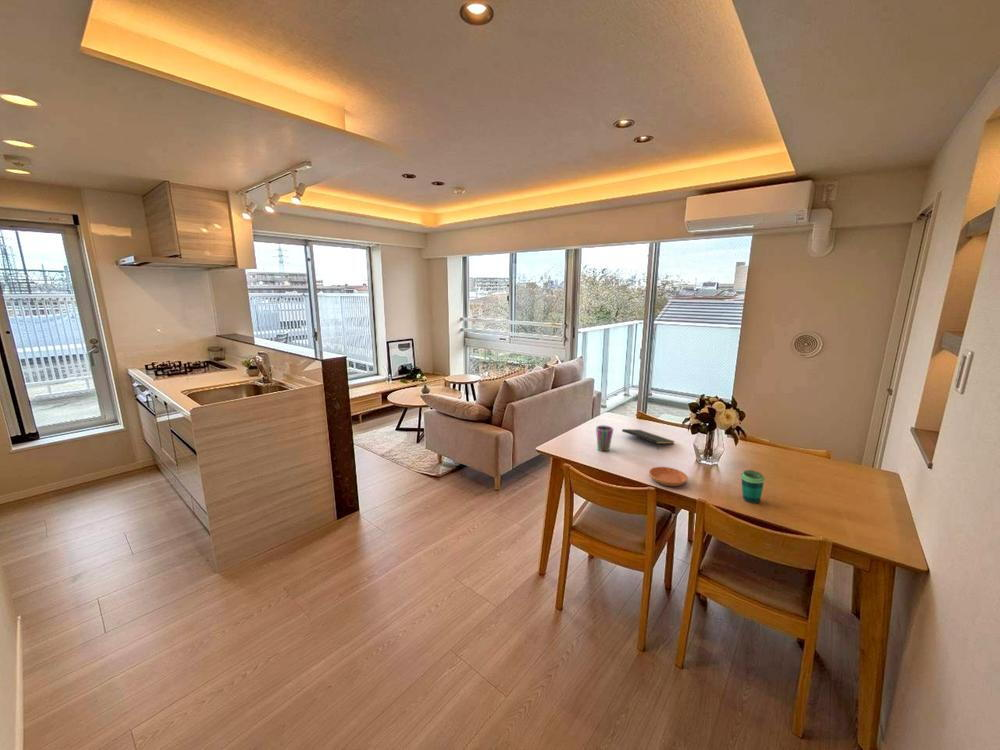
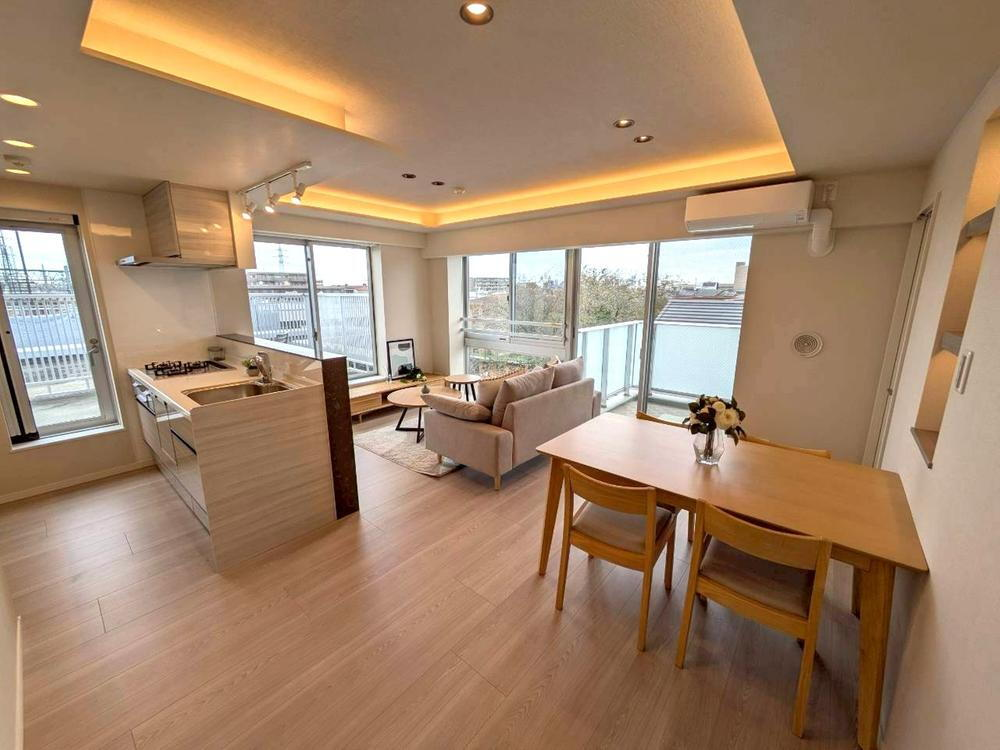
- cup [595,424,614,452]
- notepad [621,428,676,451]
- cup [740,469,766,505]
- saucer [648,466,689,488]
